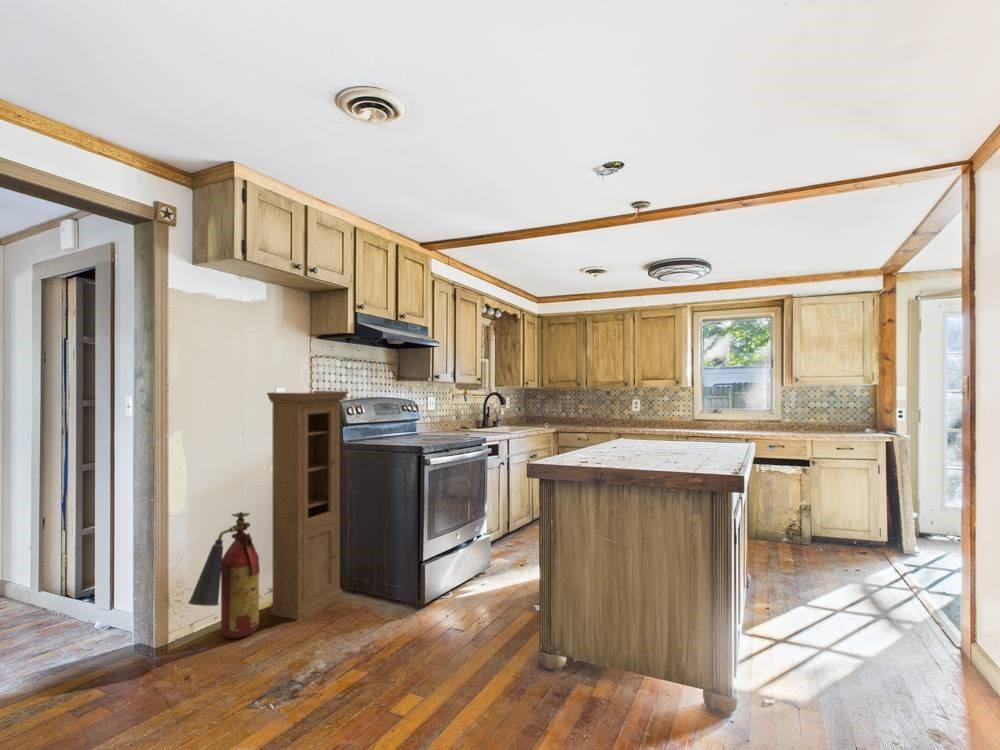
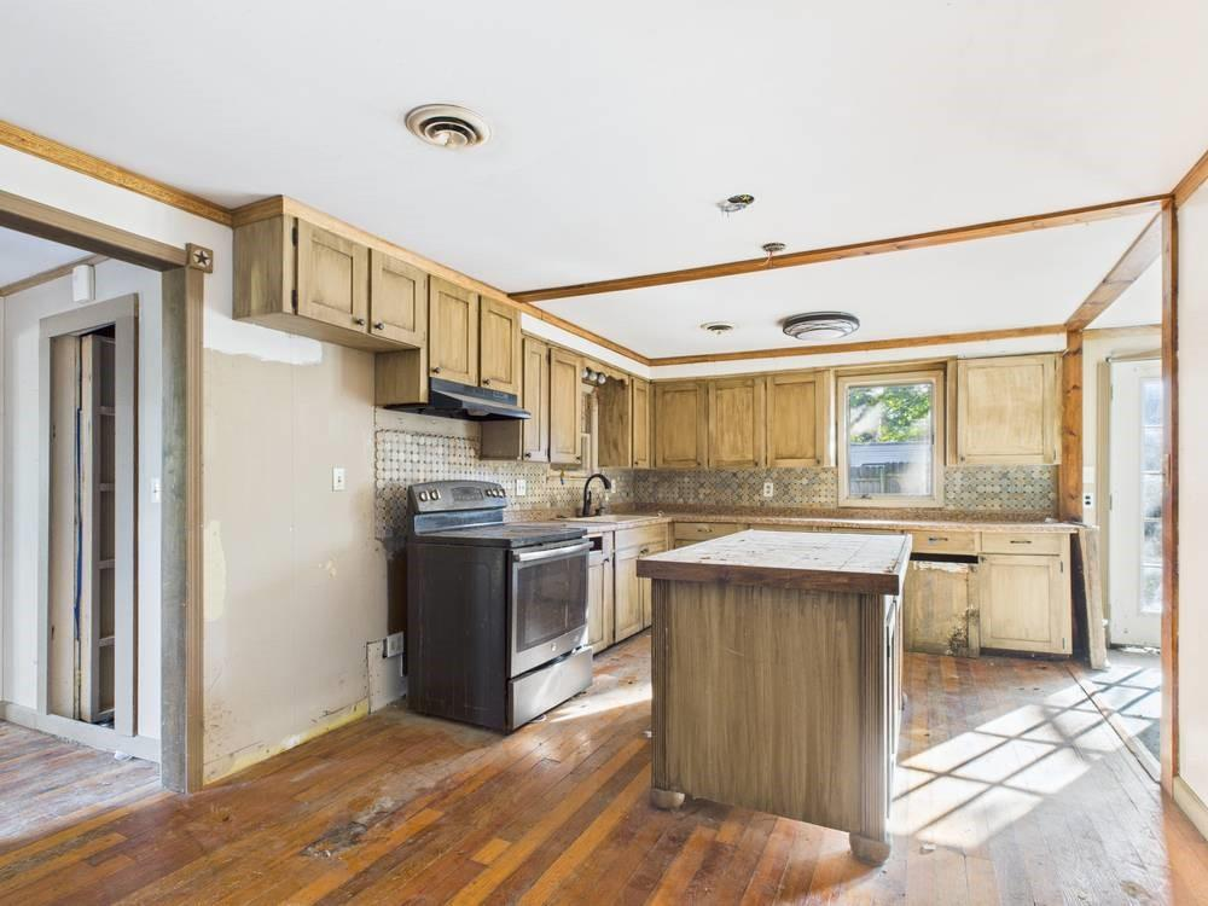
- cabinet [266,390,350,621]
- fire extinguisher [187,511,261,640]
